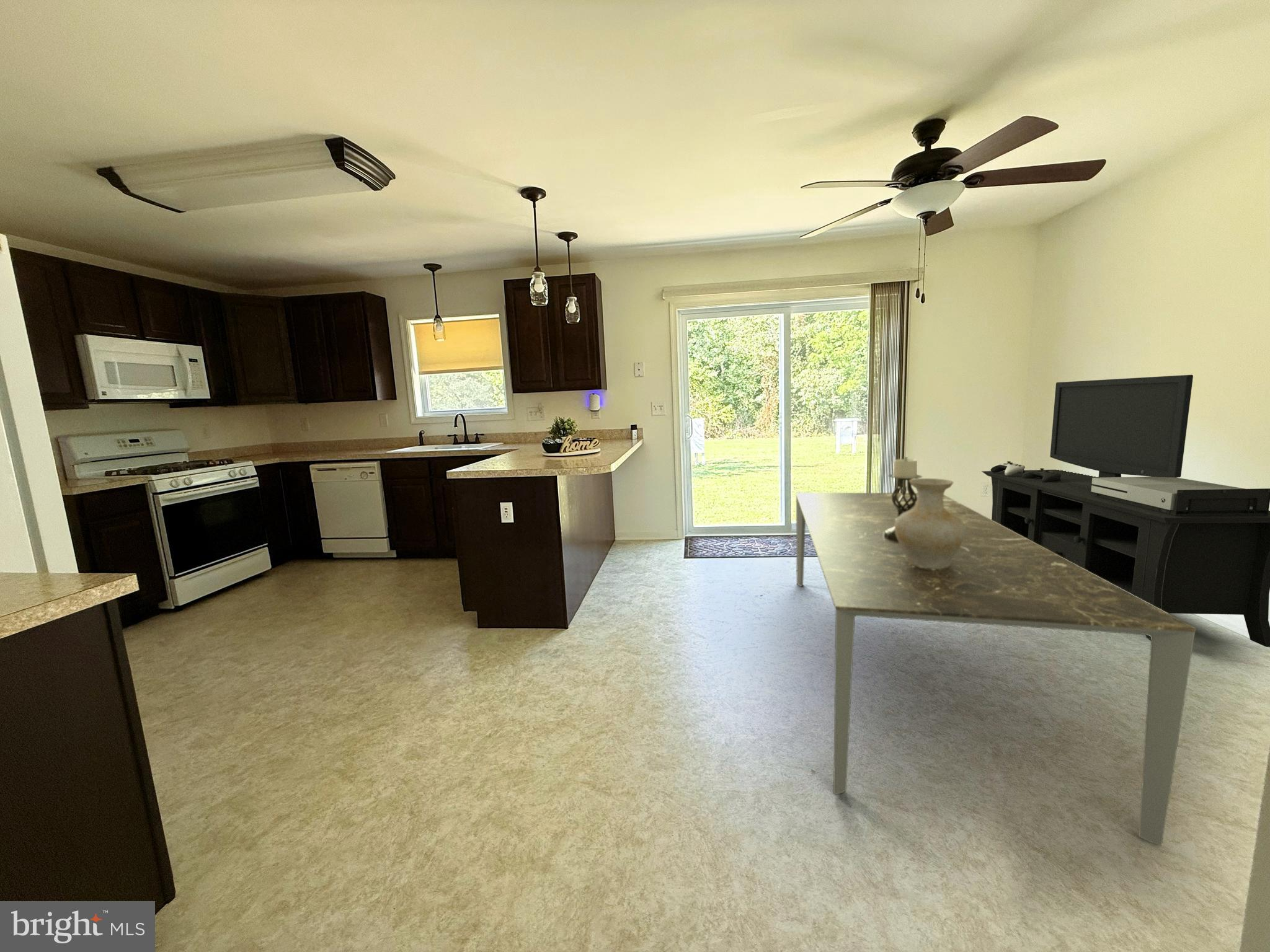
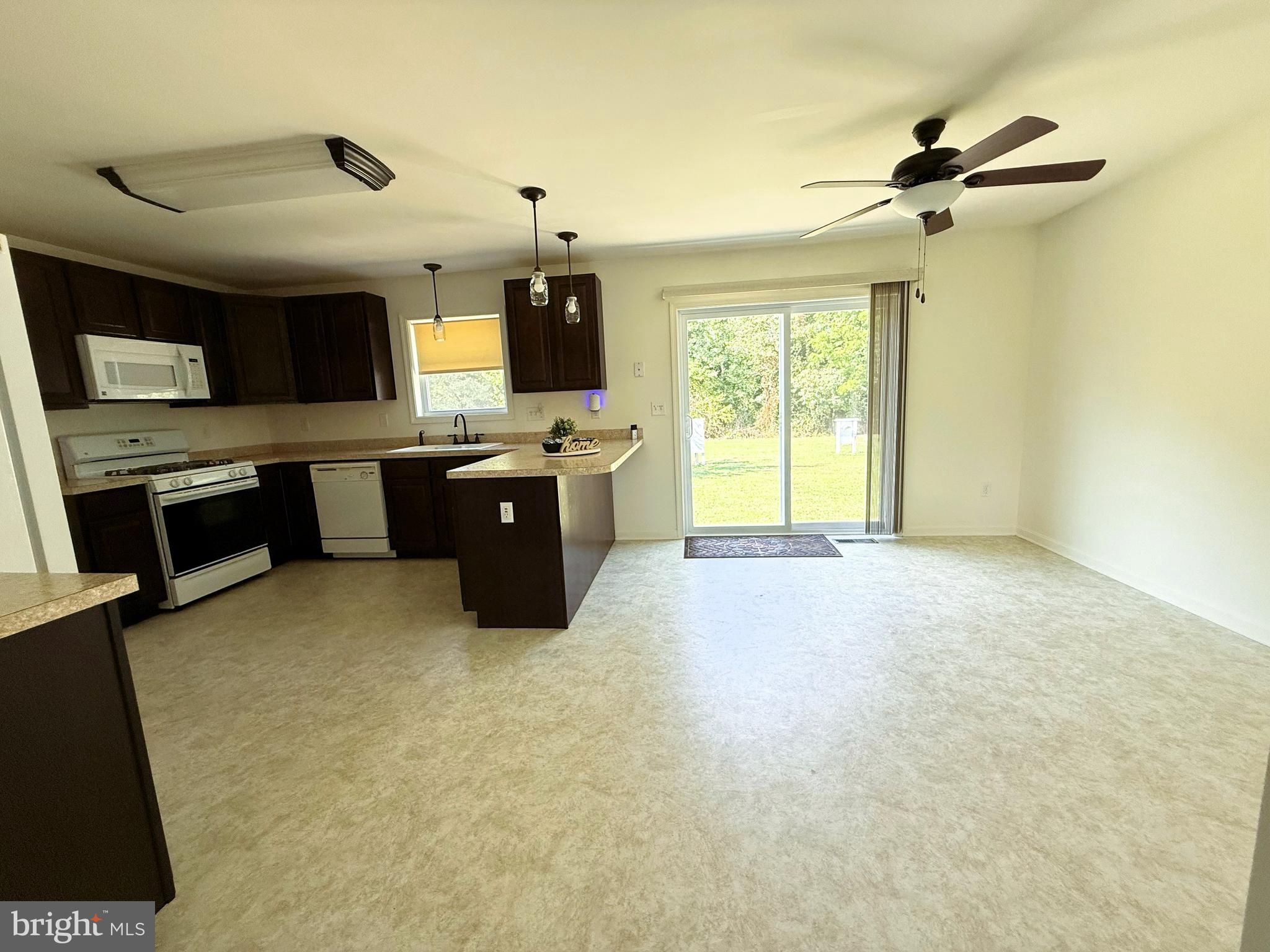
- vase [895,478,966,568]
- media console [981,374,1270,648]
- dining table [796,492,1197,847]
- candle holder [883,456,923,542]
